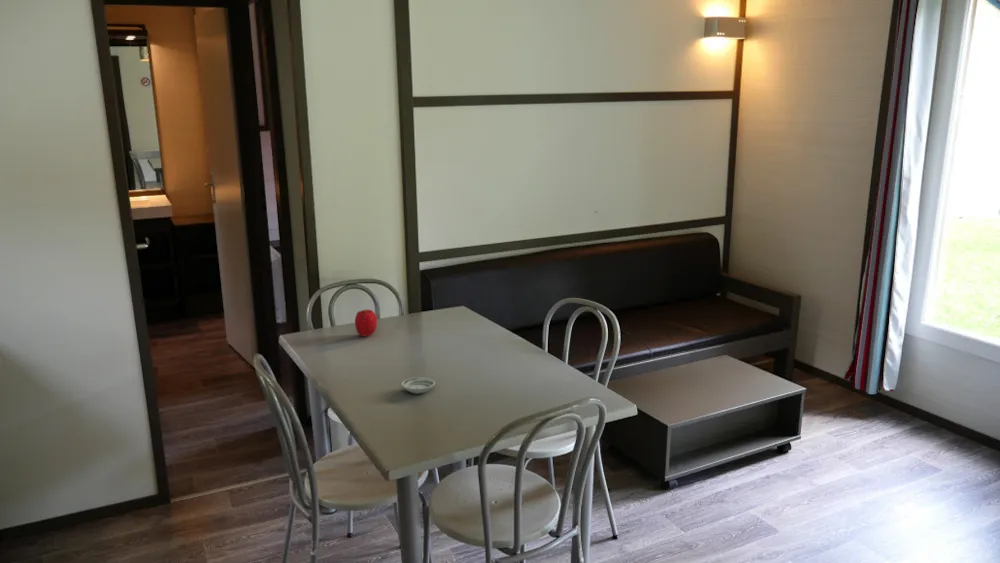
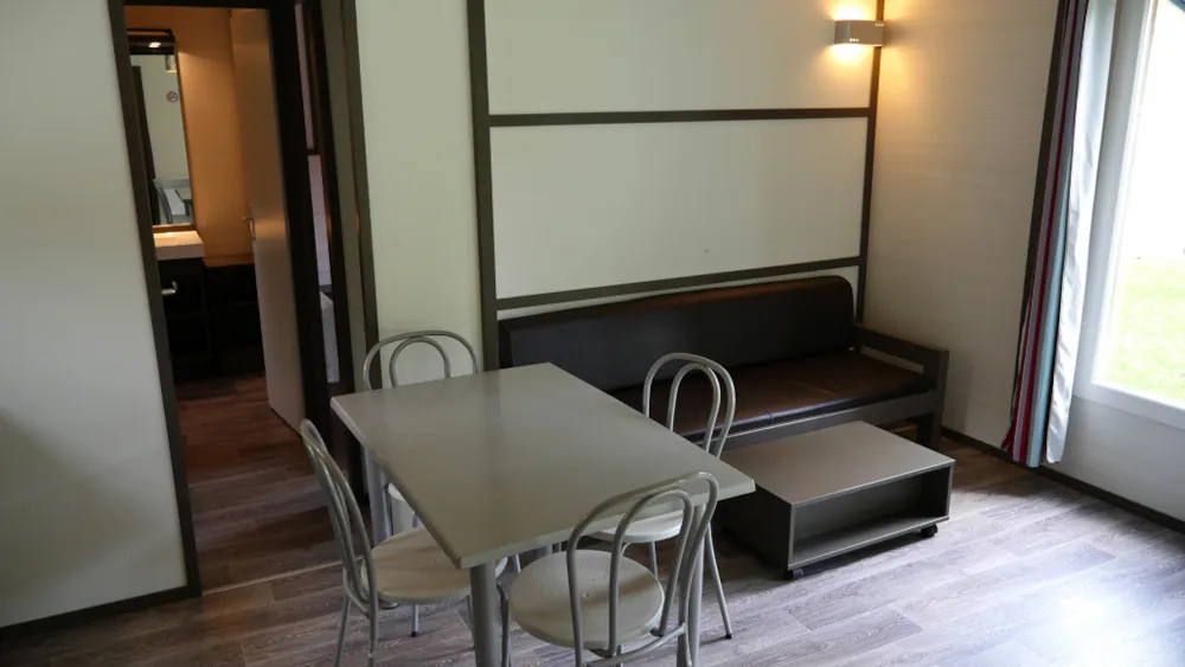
- fruit [354,309,378,338]
- saucer [400,376,436,395]
